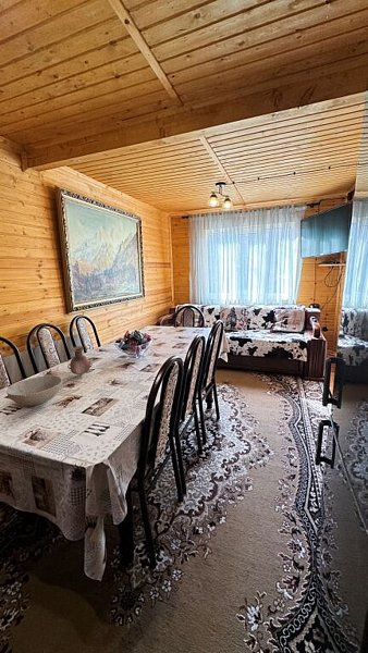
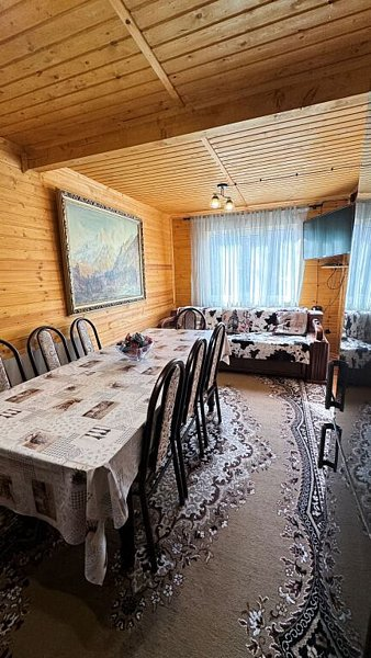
- vase [66,345,94,377]
- bowl [5,374,63,407]
